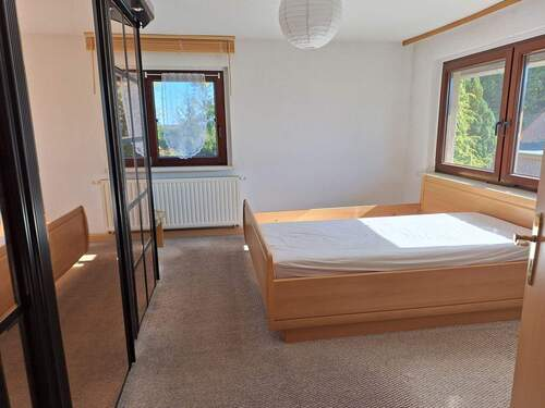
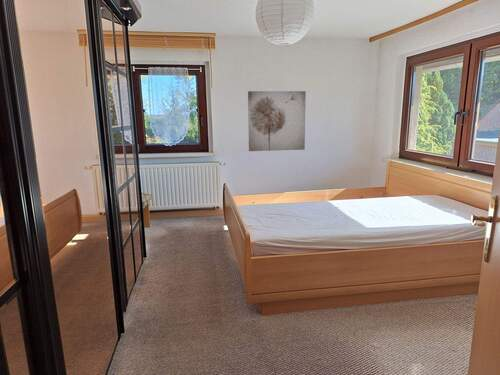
+ wall art [247,90,307,152]
